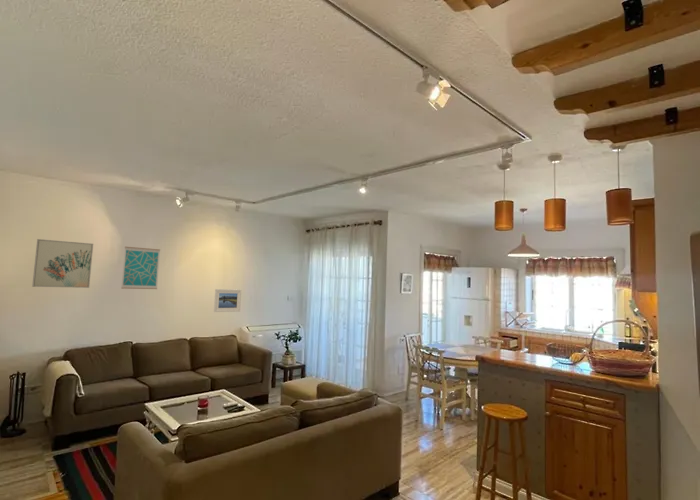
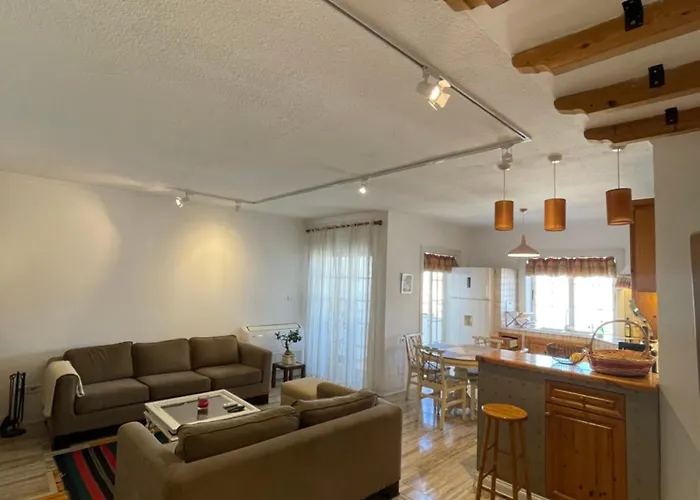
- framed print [213,288,242,313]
- wall art [120,246,161,290]
- wall art [31,238,94,289]
